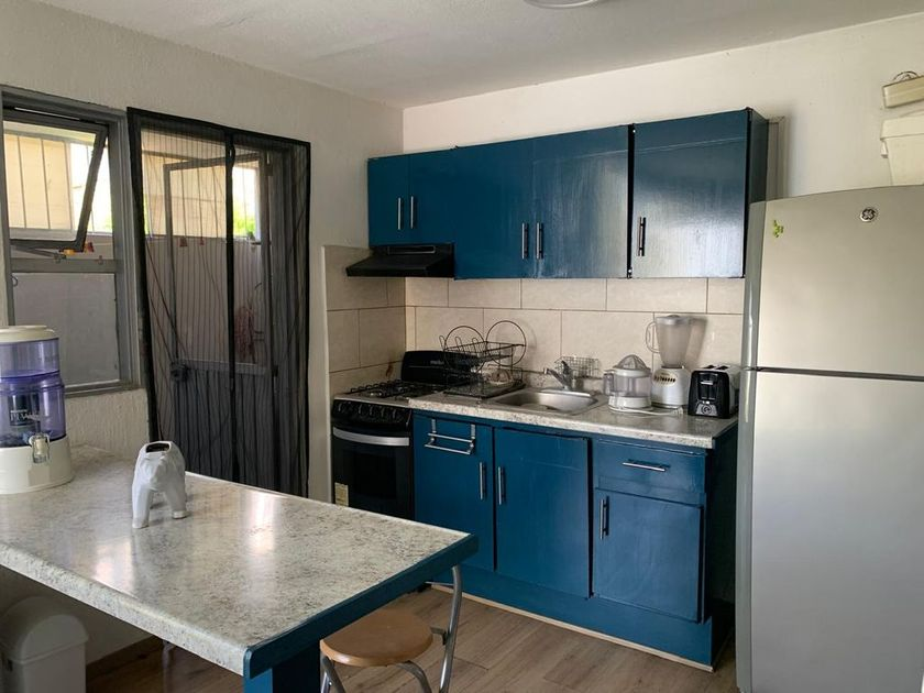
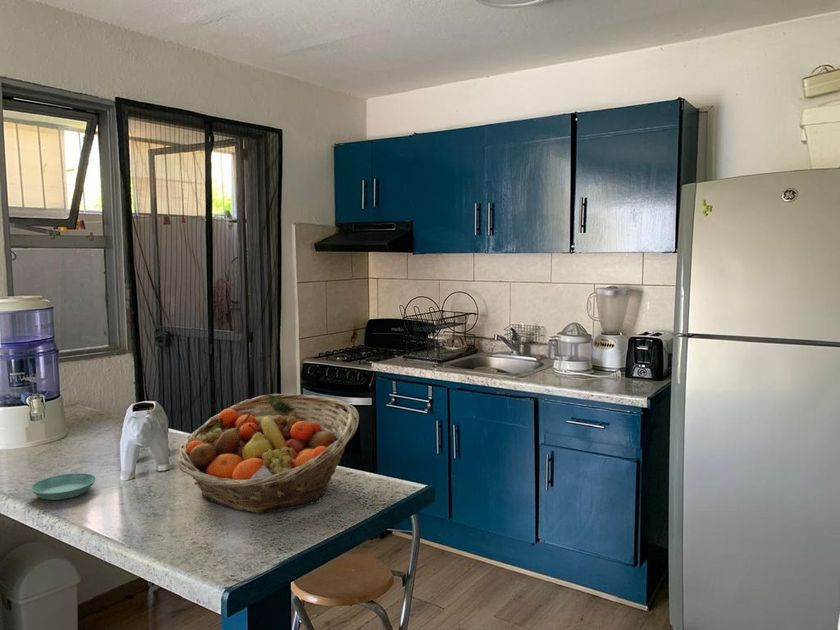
+ saucer [29,472,97,501]
+ fruit basket [176,393,360,514]
